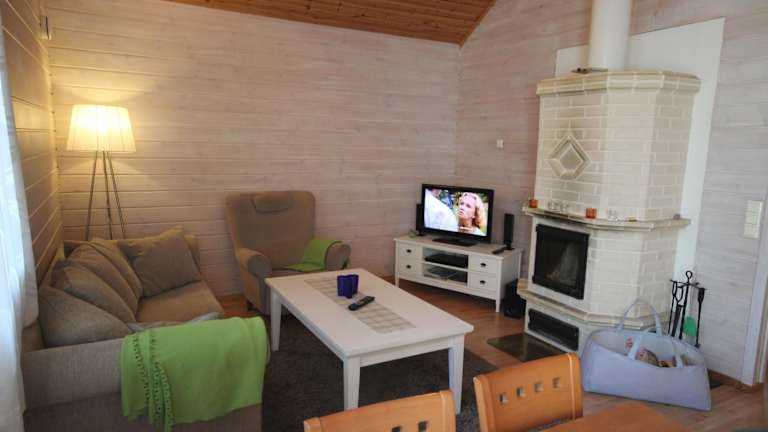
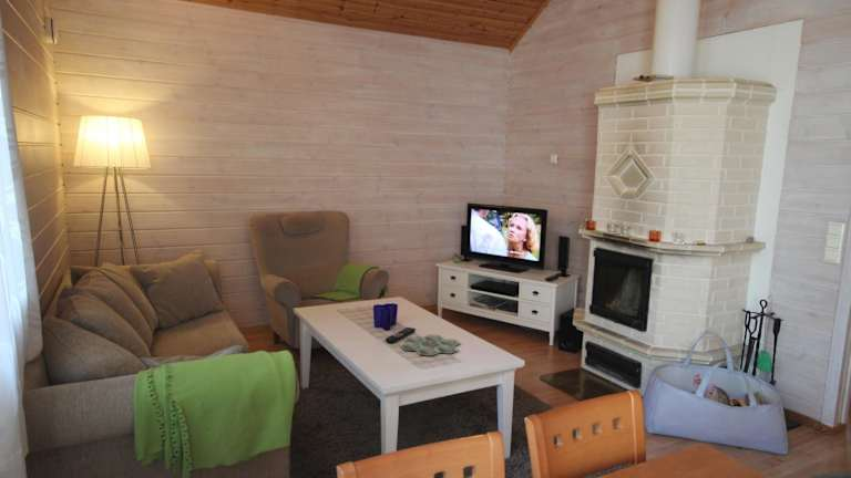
+ board game [399,333,461,357]
